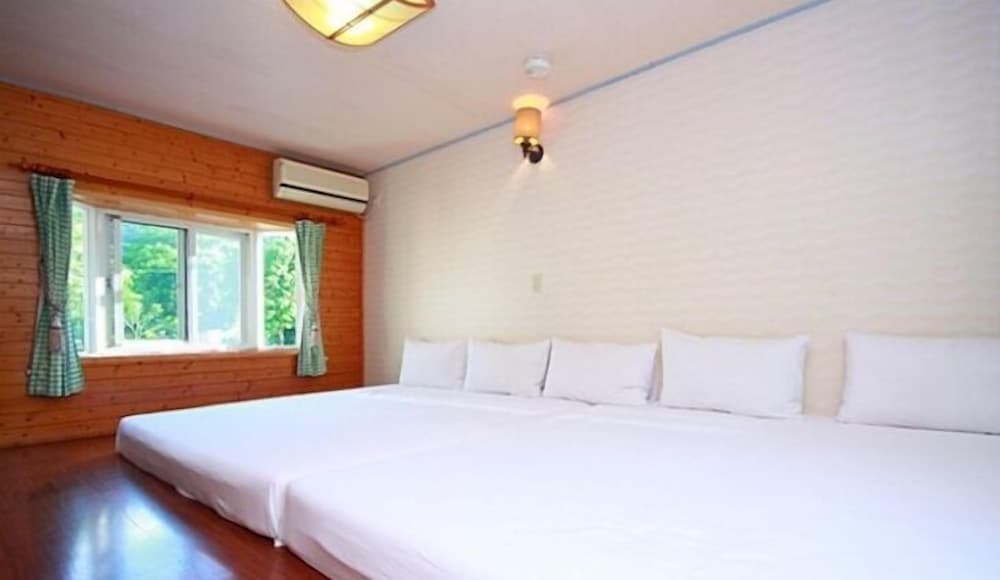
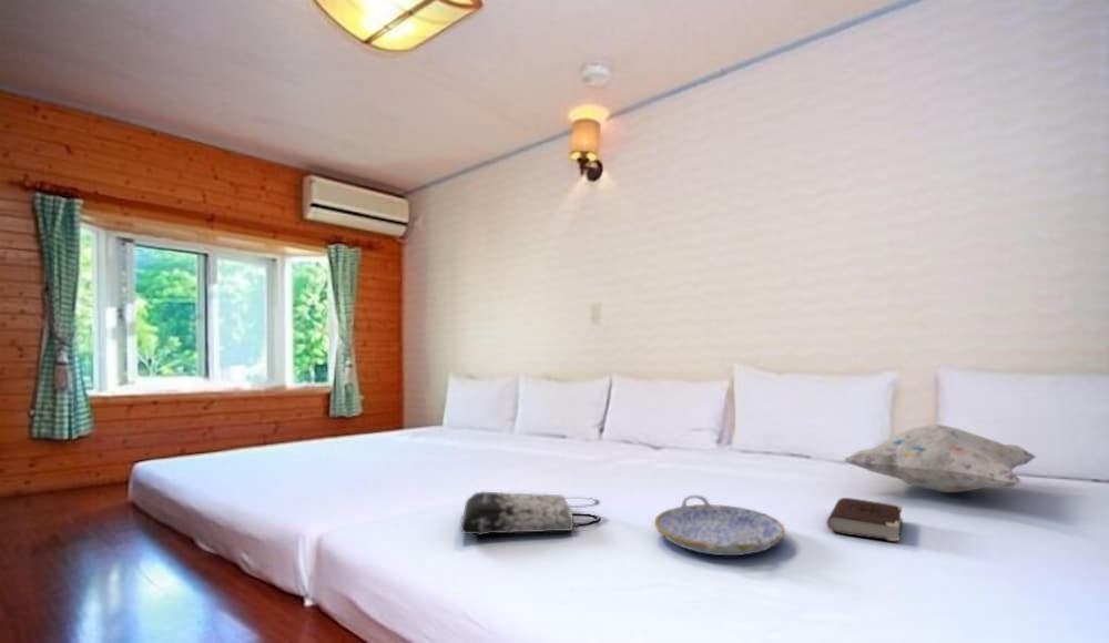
+ book [825,497,904,542]
+ decorative pillow [844,423,1038,493]
+ tote bag [459,491,601,537]
+ serving tray [653,494,786,557]
